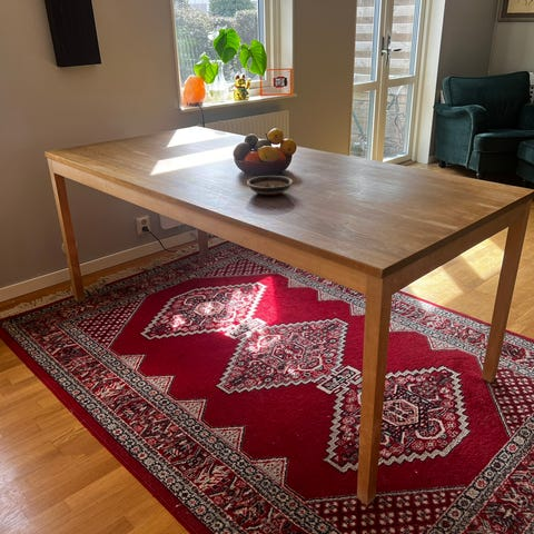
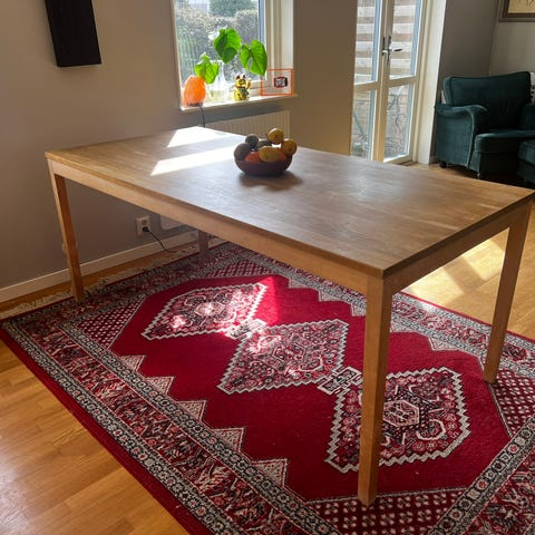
- saucer [246,175,294,196]
